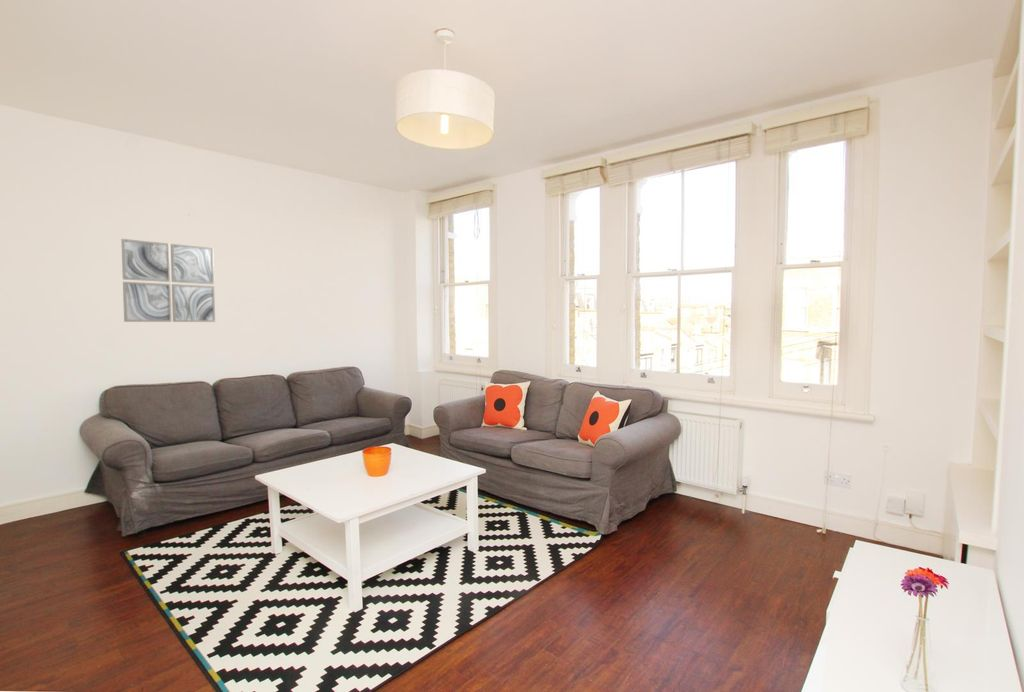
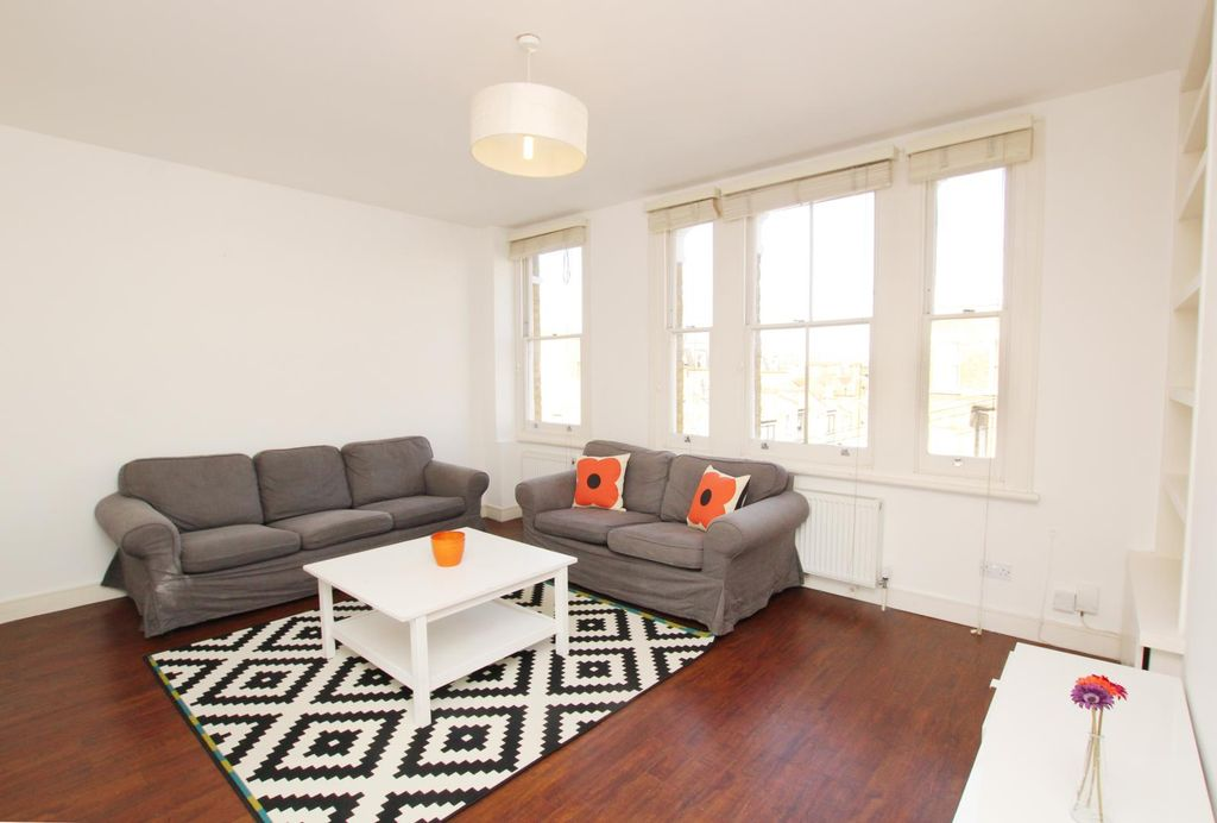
- wall art [120,238,216,323]
